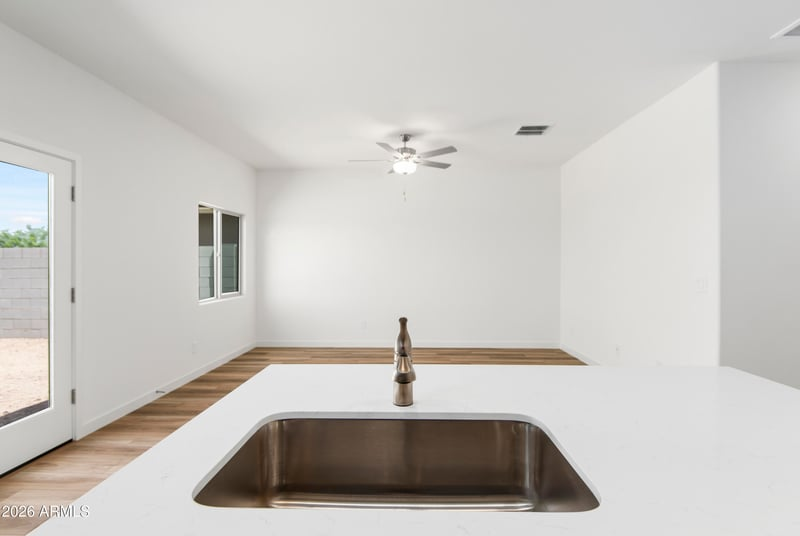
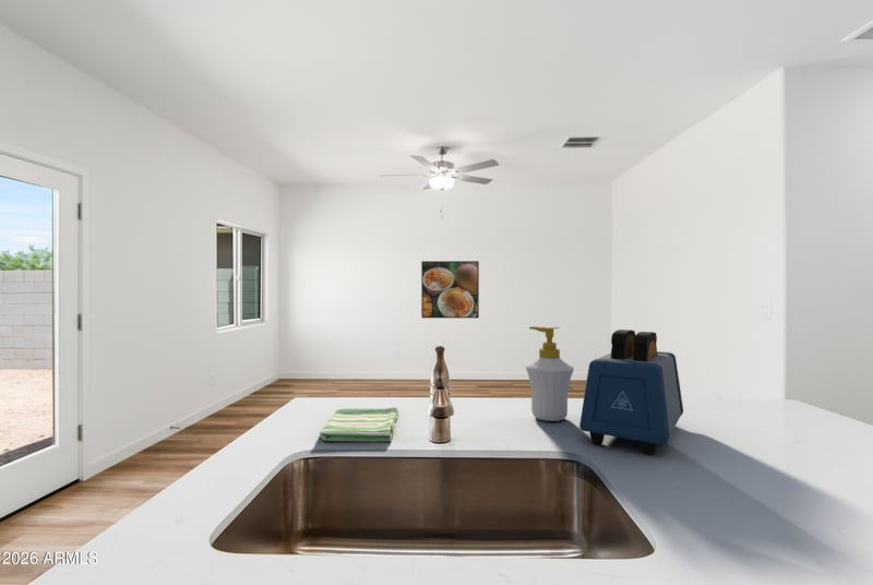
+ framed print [420,260,480,319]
+ toaster [578,329,684,456]
+ soap bottle [525,325,575,422]
+ dish towel [319,406,399,443]
